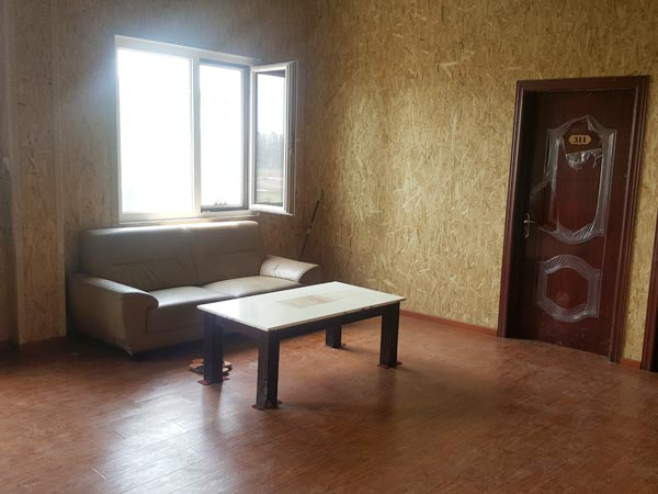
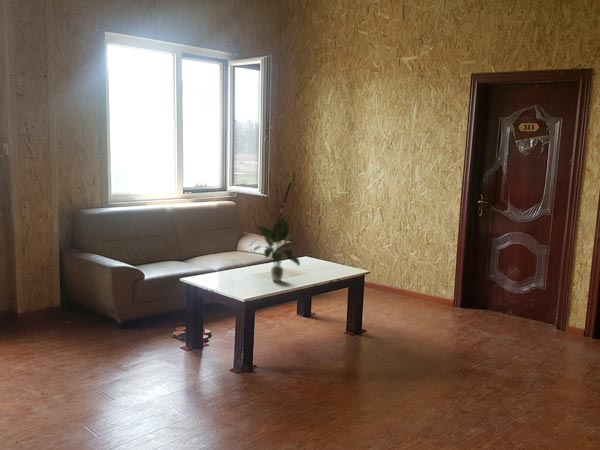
+ potted plant [250,215,301,283]
